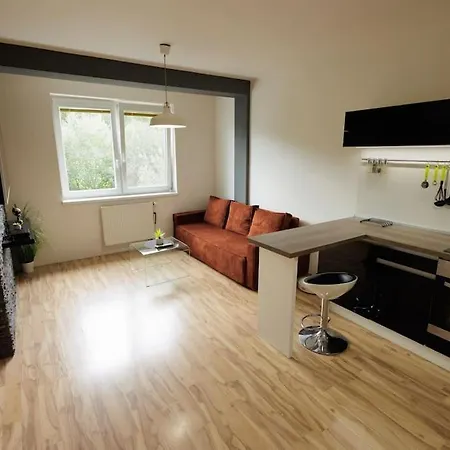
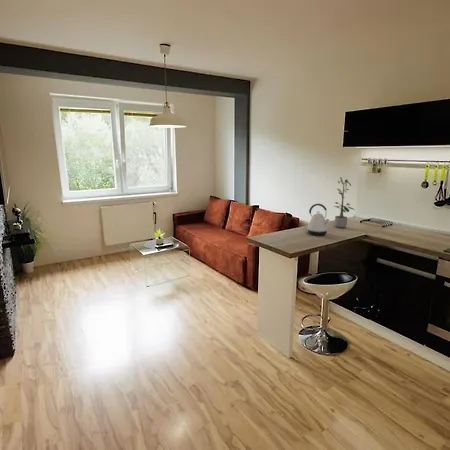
+ kettle [306,203,331,236]
+ potted plant [333,176,356,229]
